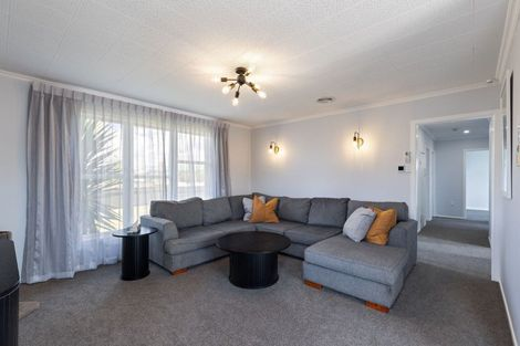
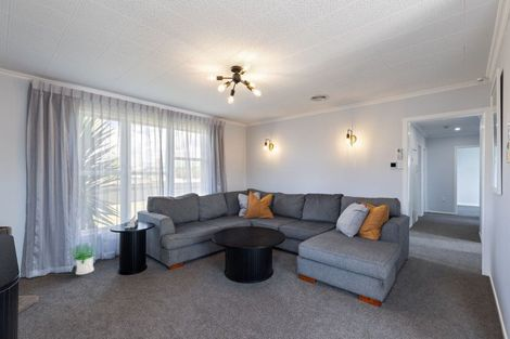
+ potted plant [68,242,97,276]
